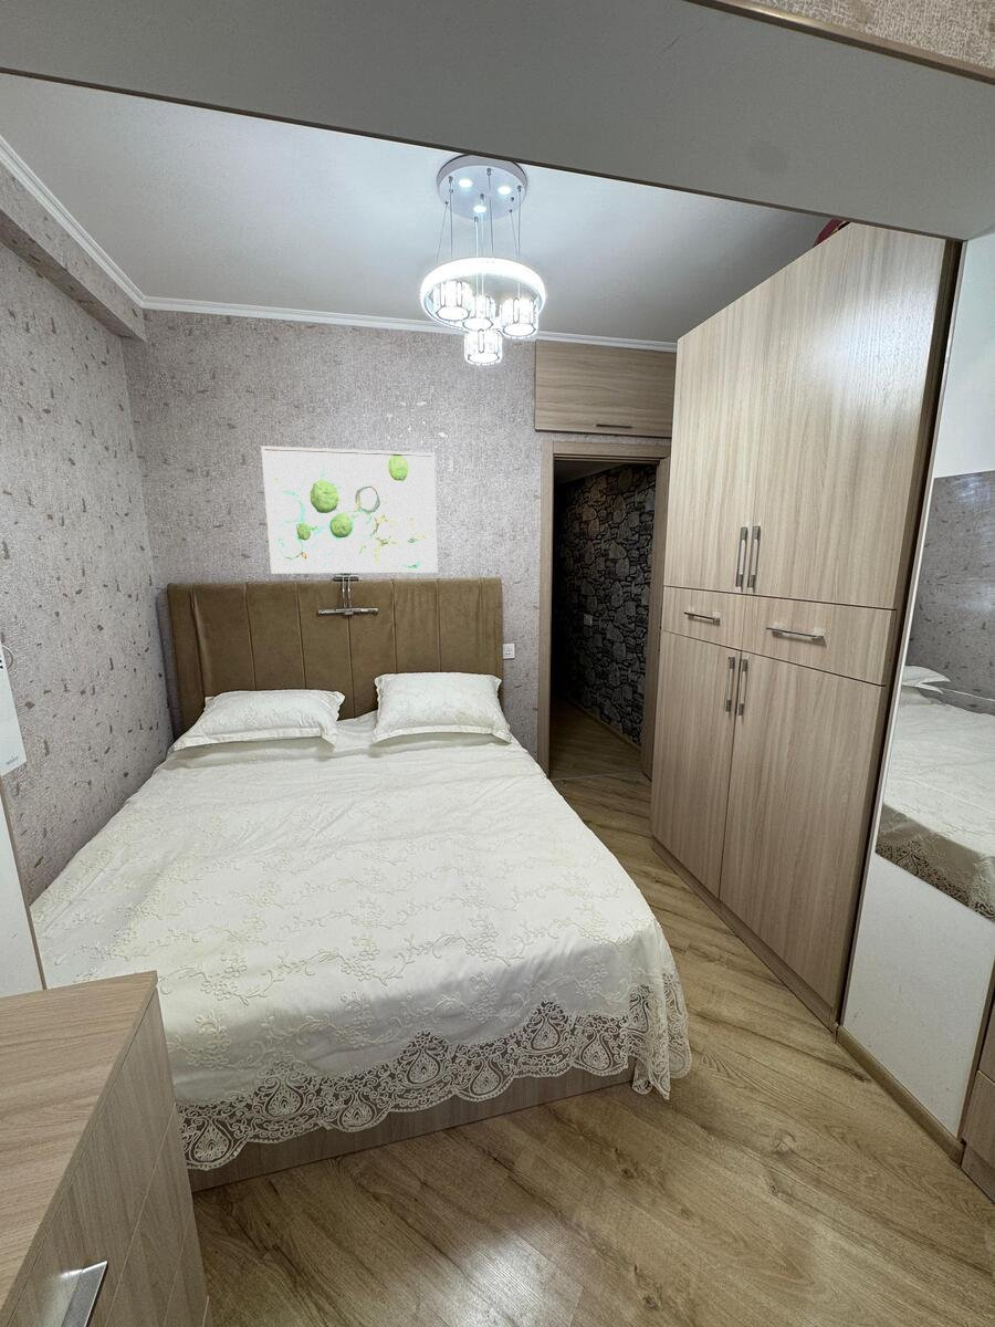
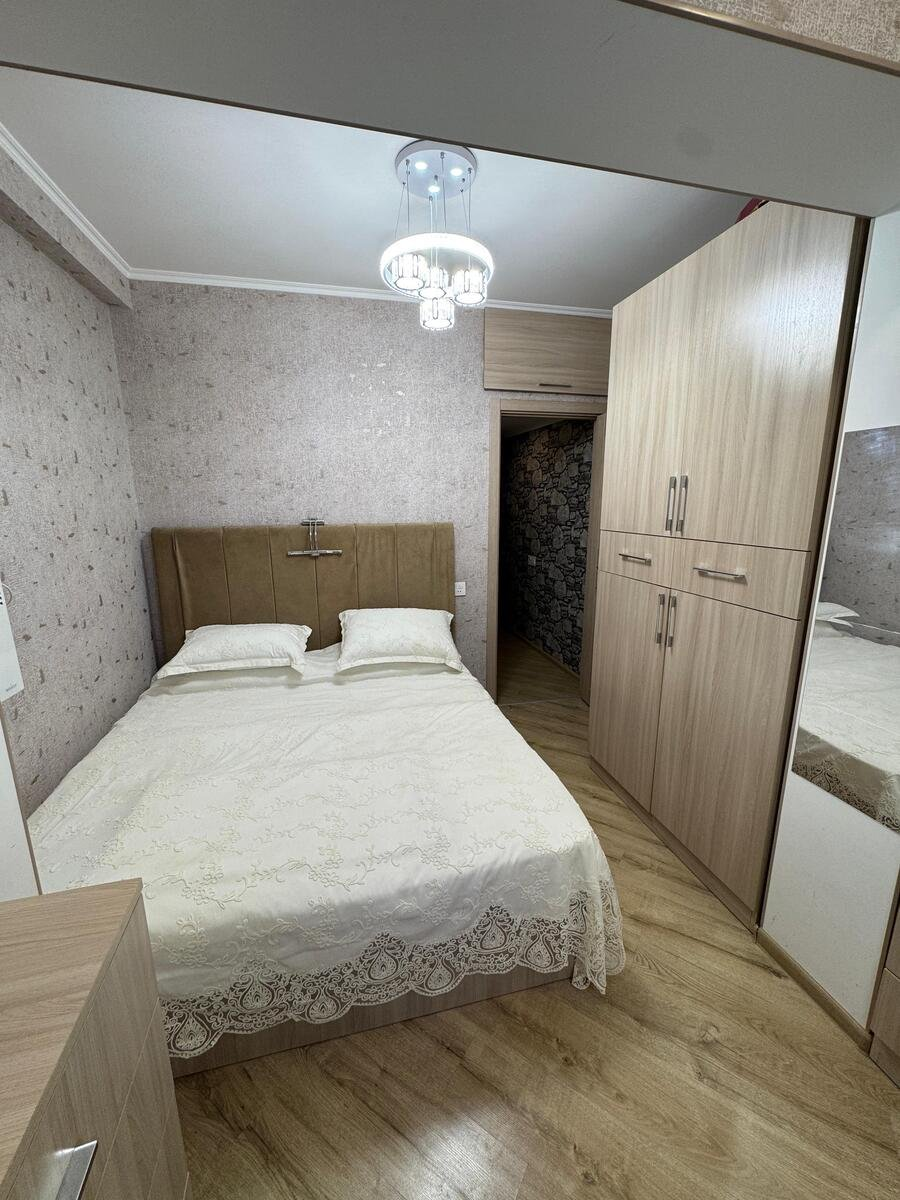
- wall art [260,445,439,574]
